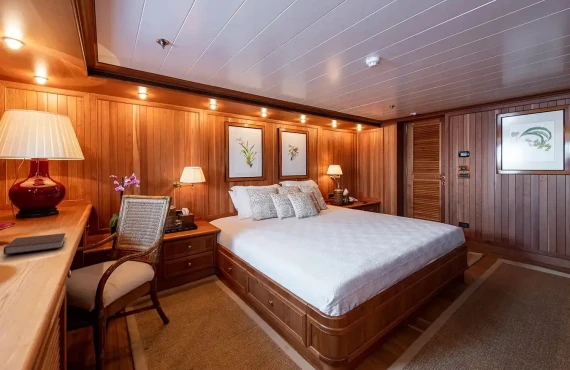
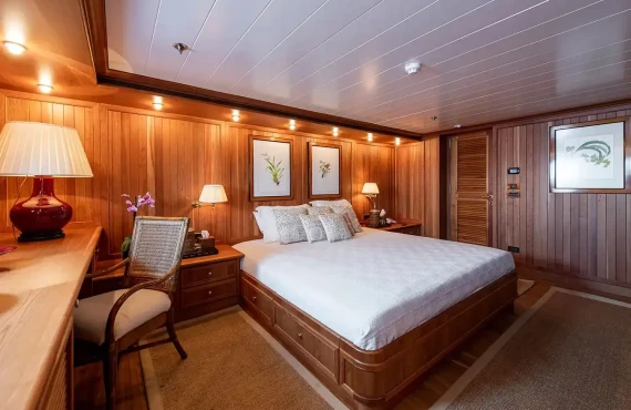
- notebook [2,232,66,256]
